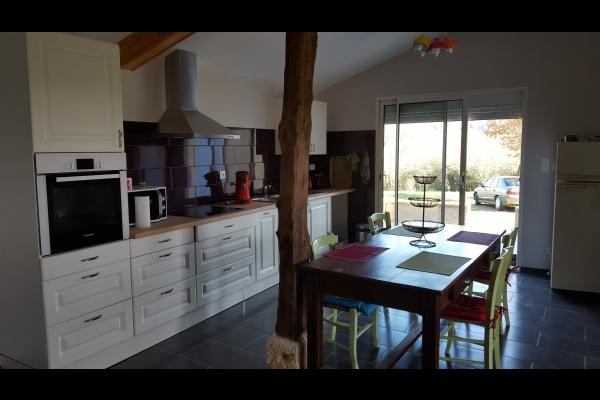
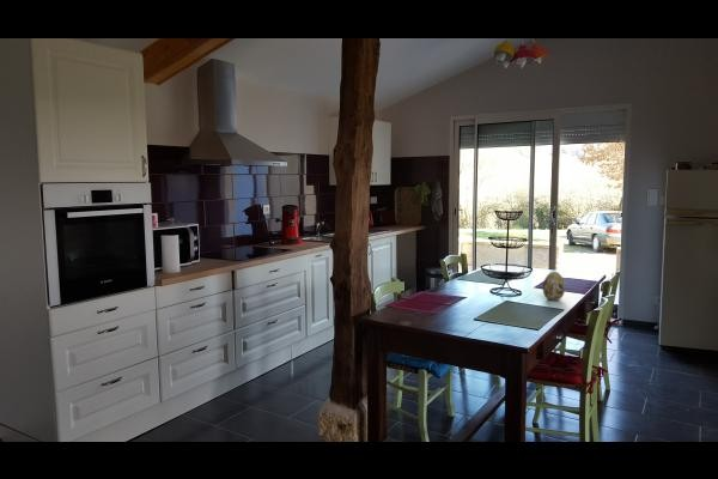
+ decorative egg [542,271,566,302]
